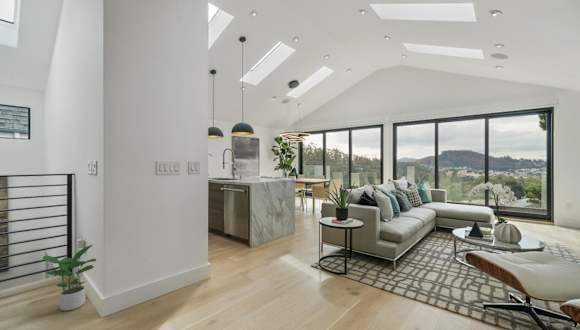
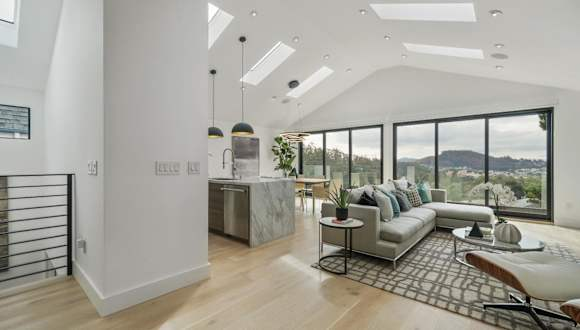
- potted plant [42,244,97,312]
